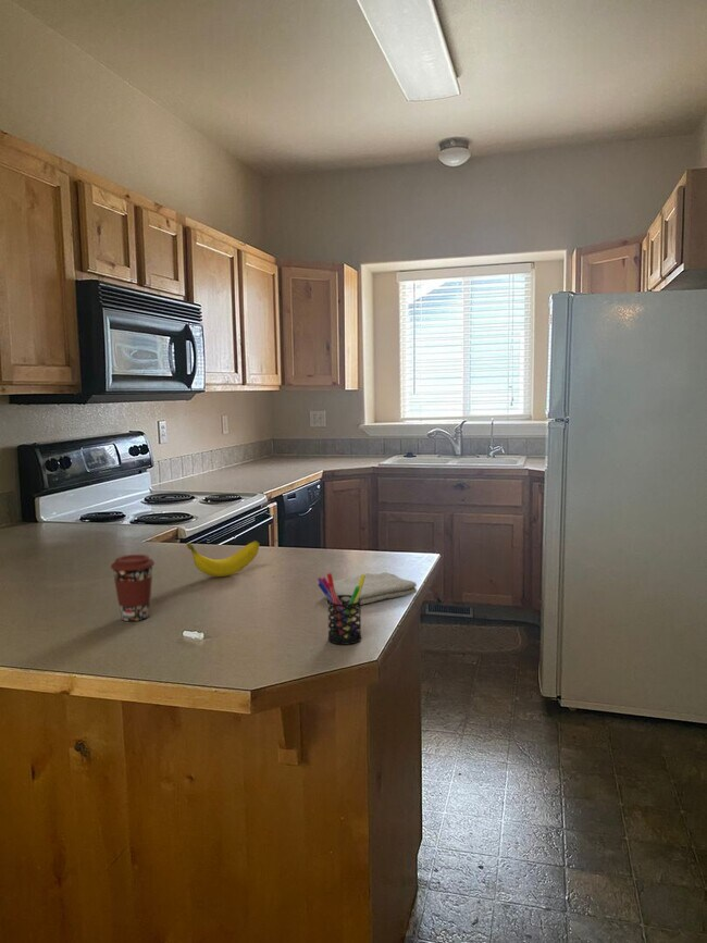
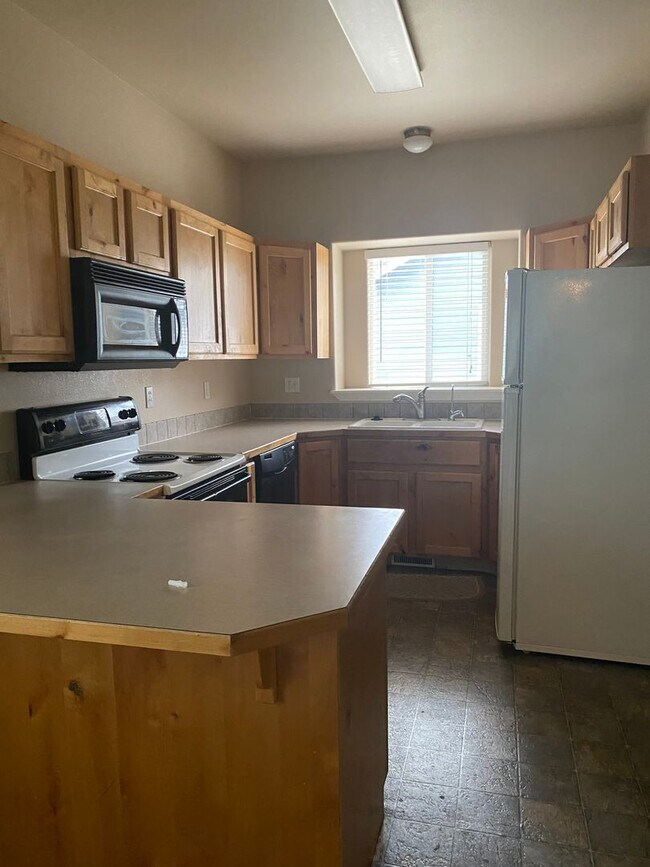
- banana [186,539,261,578]
- washcloth [333,571,418,606]
- pen holder [317,572,365,646]
- coffee cup [110,554,156,622]
